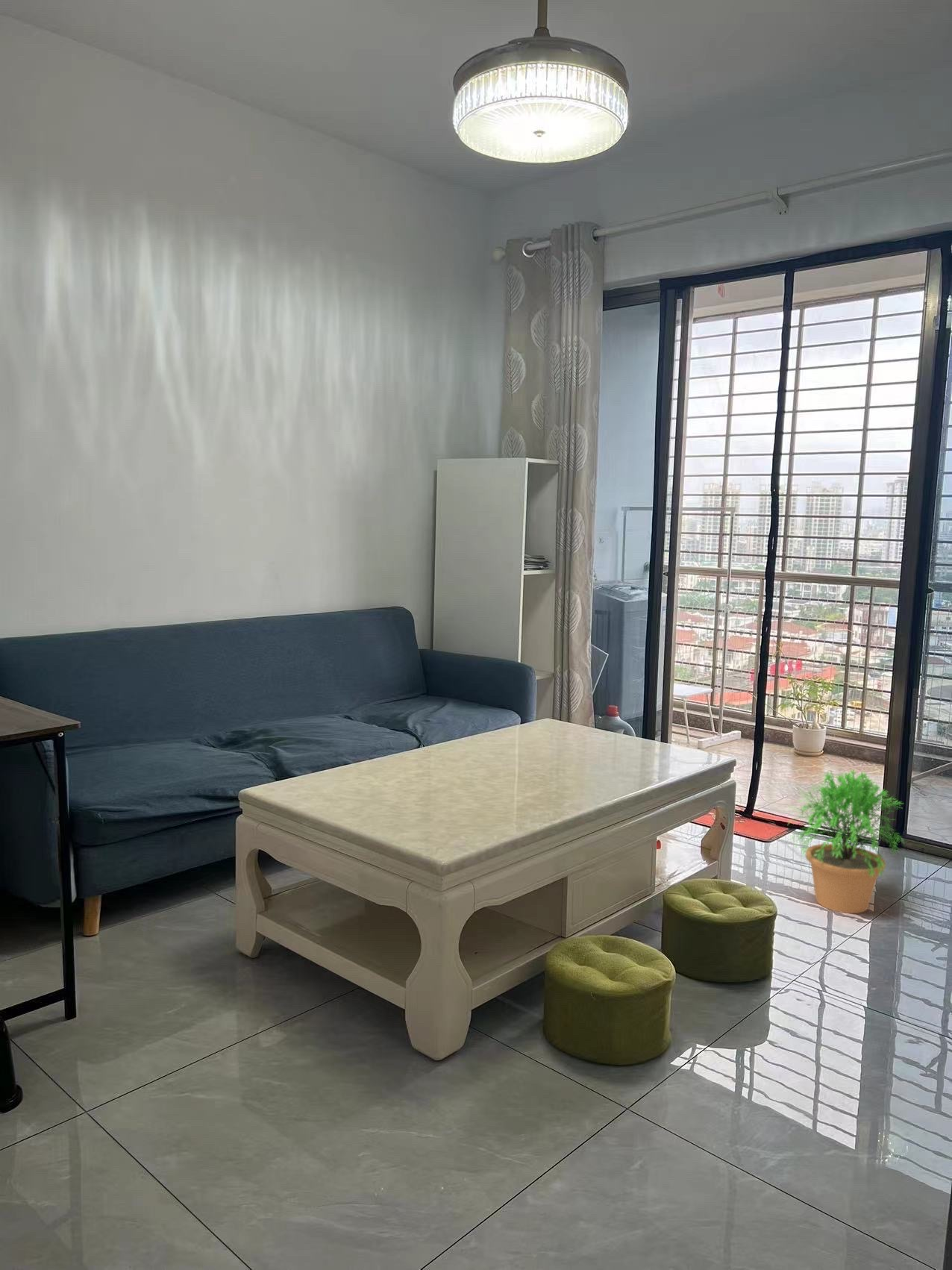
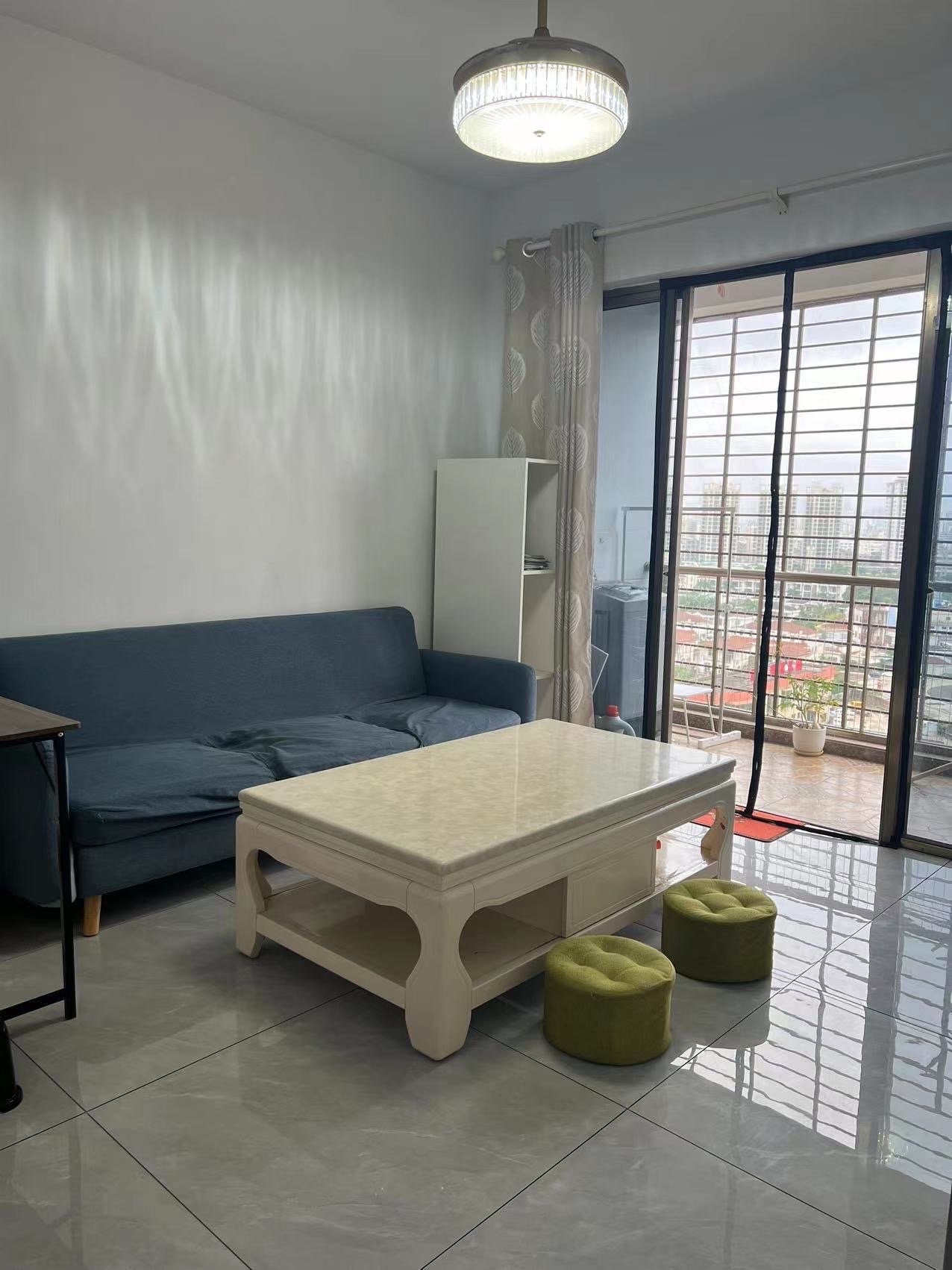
- potted plant [787,767,906,914]
